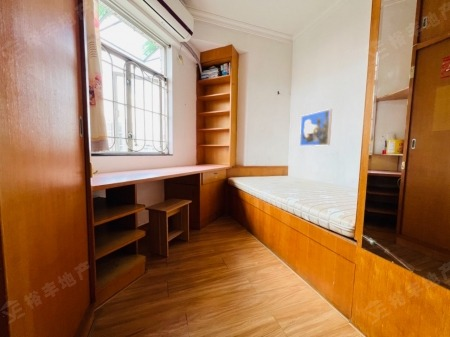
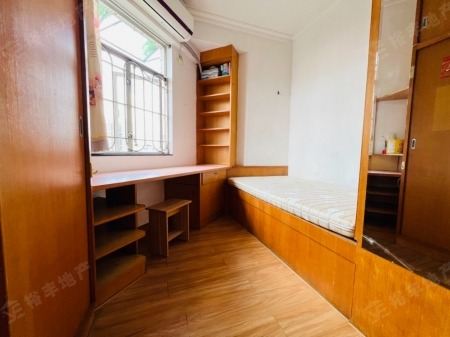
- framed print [299,108,333,147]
